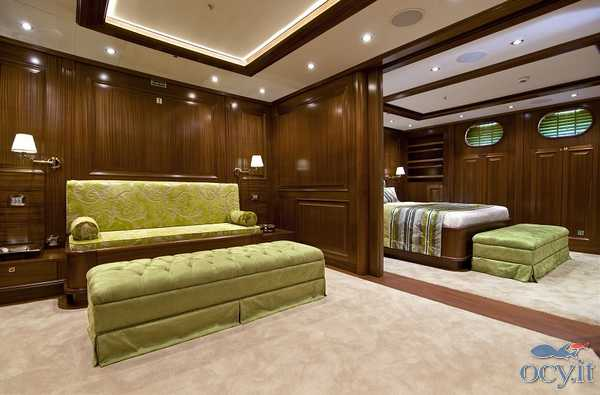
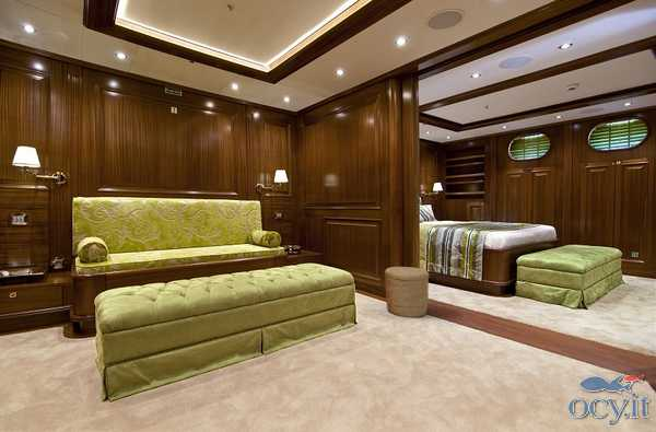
+ woven basket [384,266,430,318]
